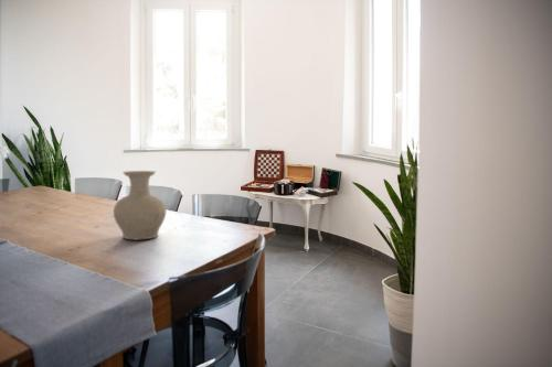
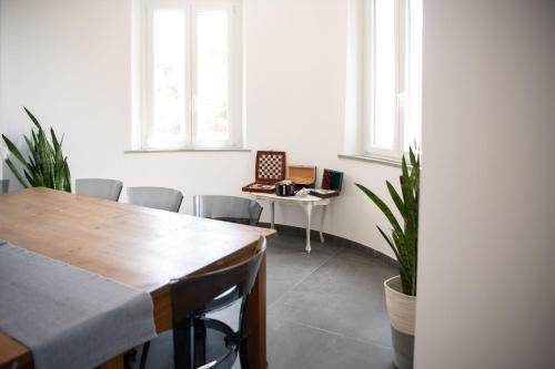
- vase [113,170,168,241]
